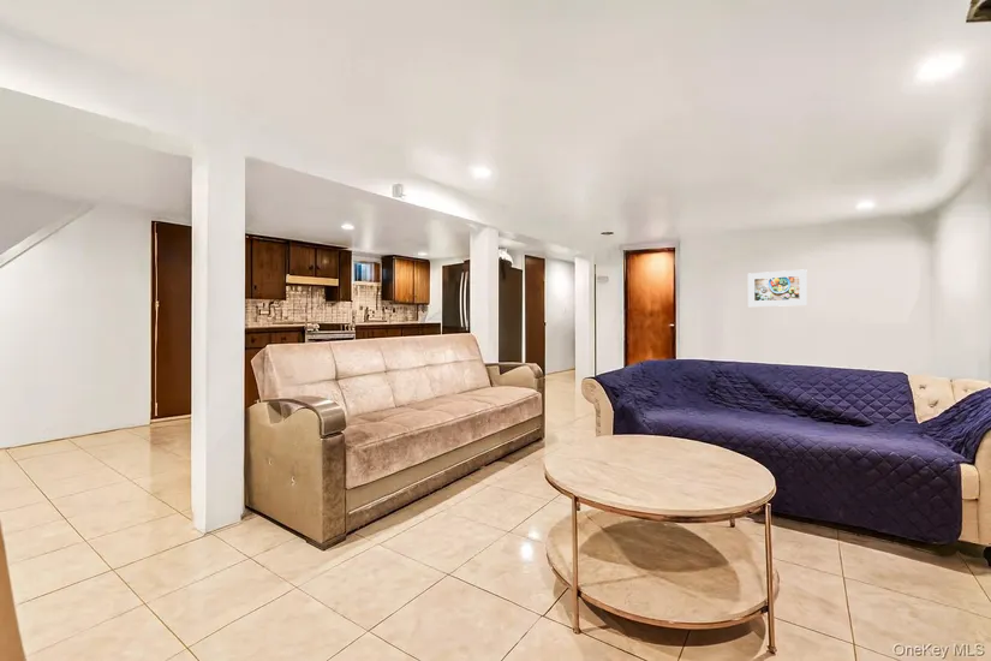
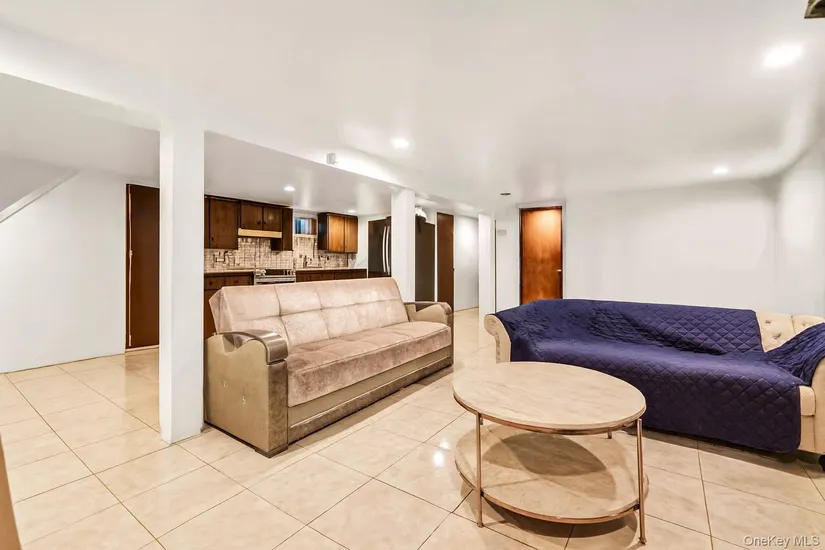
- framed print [747,268,808,308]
